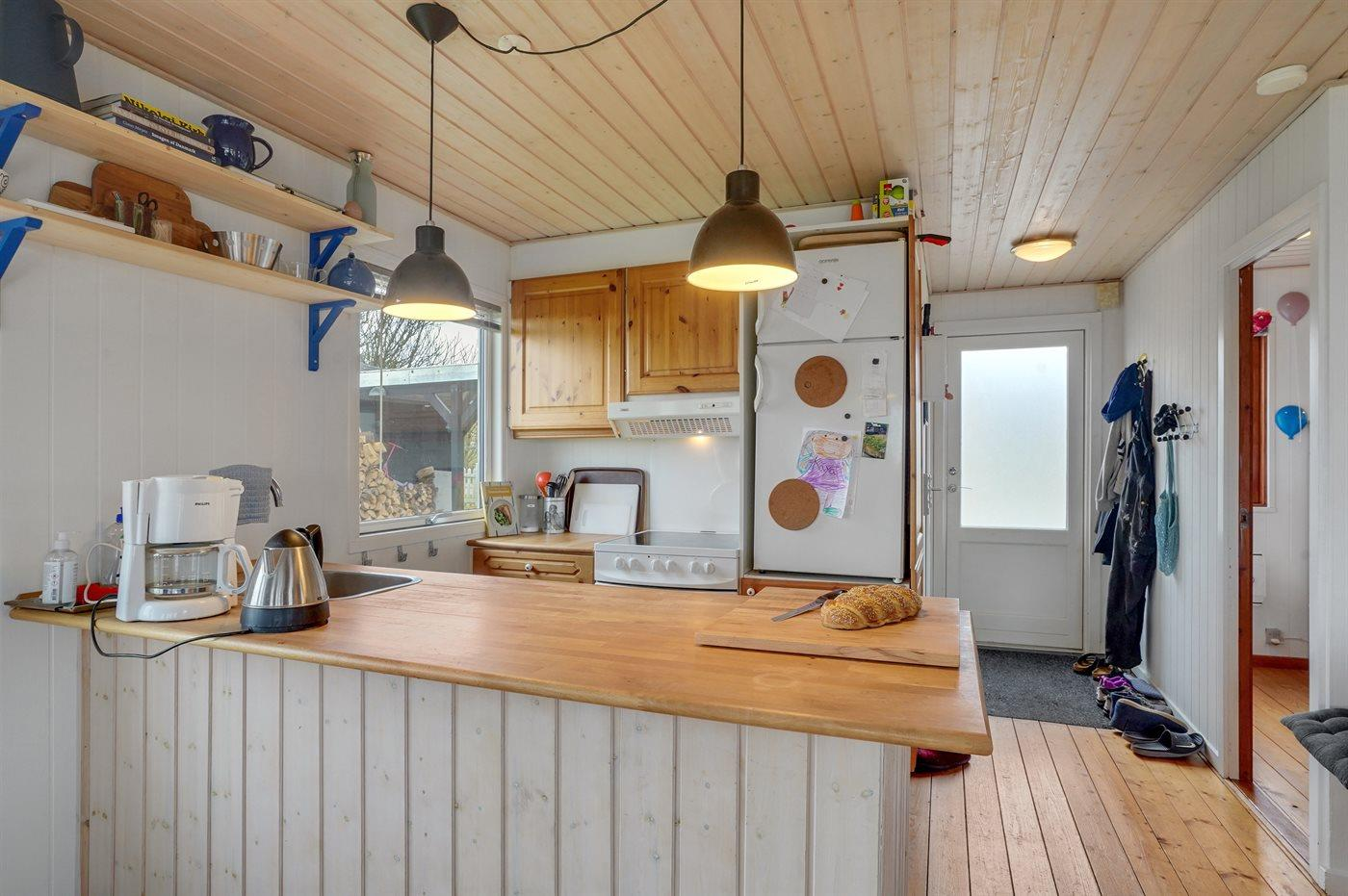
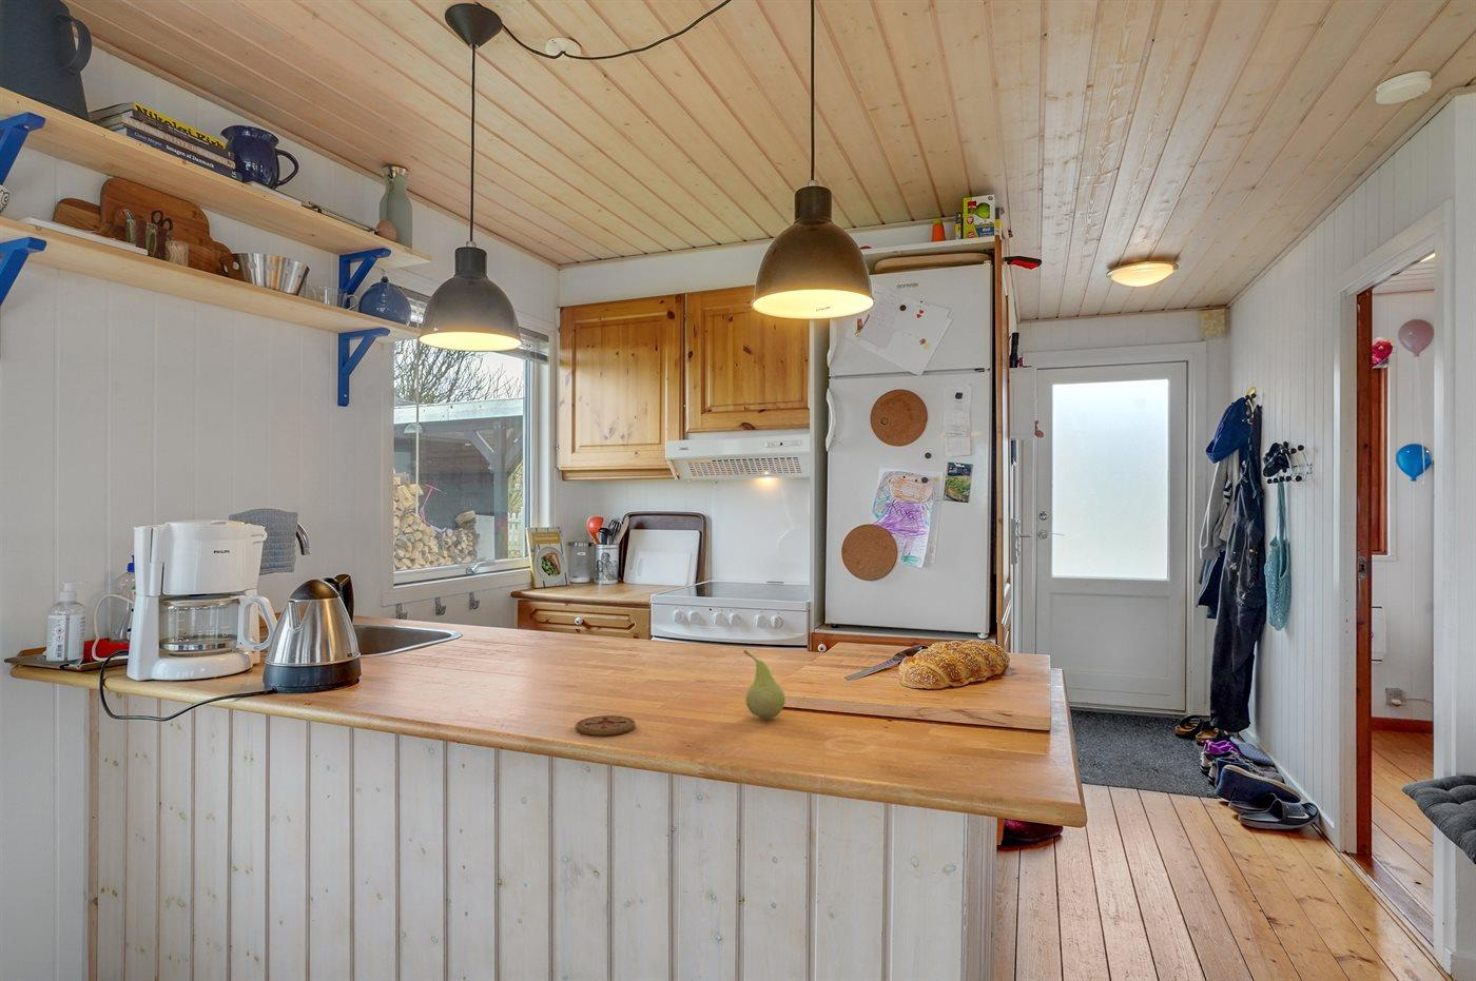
+ coaster [575,715,636,737]
+ fruit [742,649,785,719]
